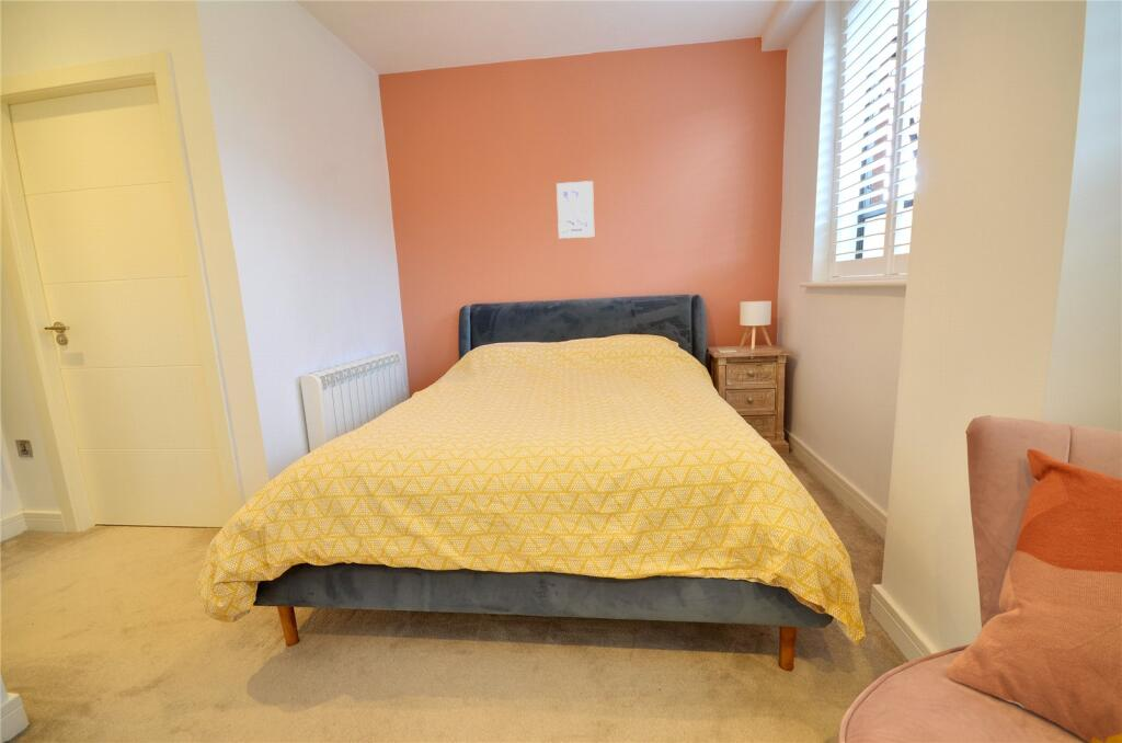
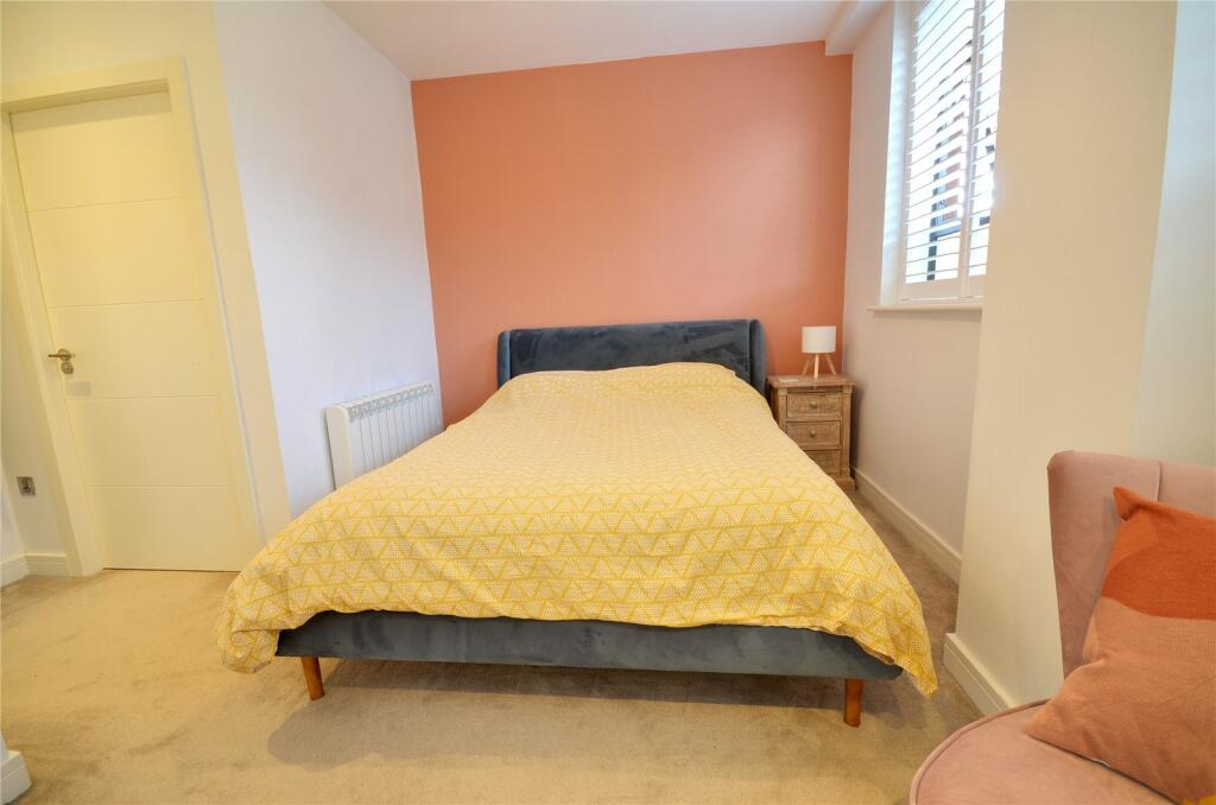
- wall art [556,180,595,240]
